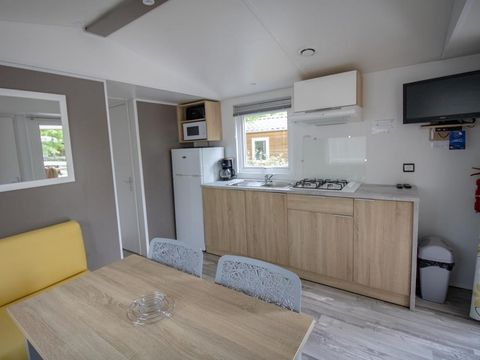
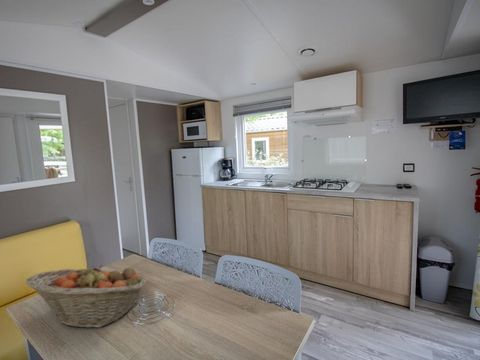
+ fruit basket [25,264,148,329]
